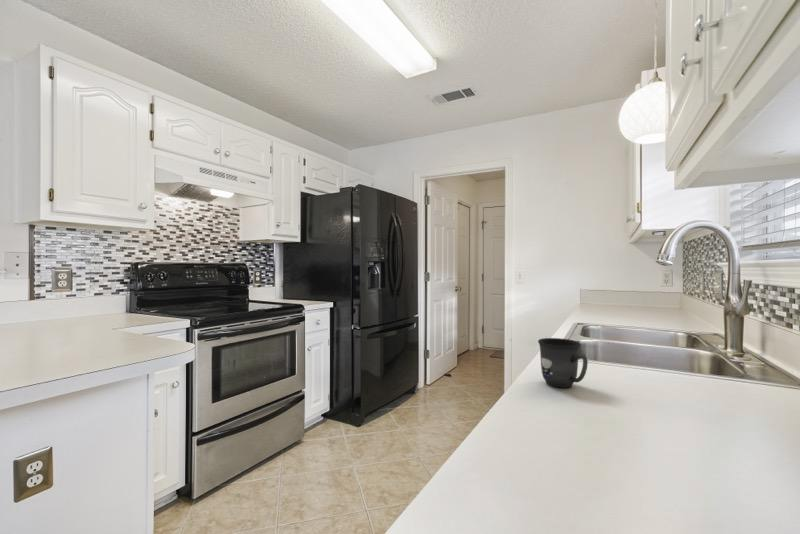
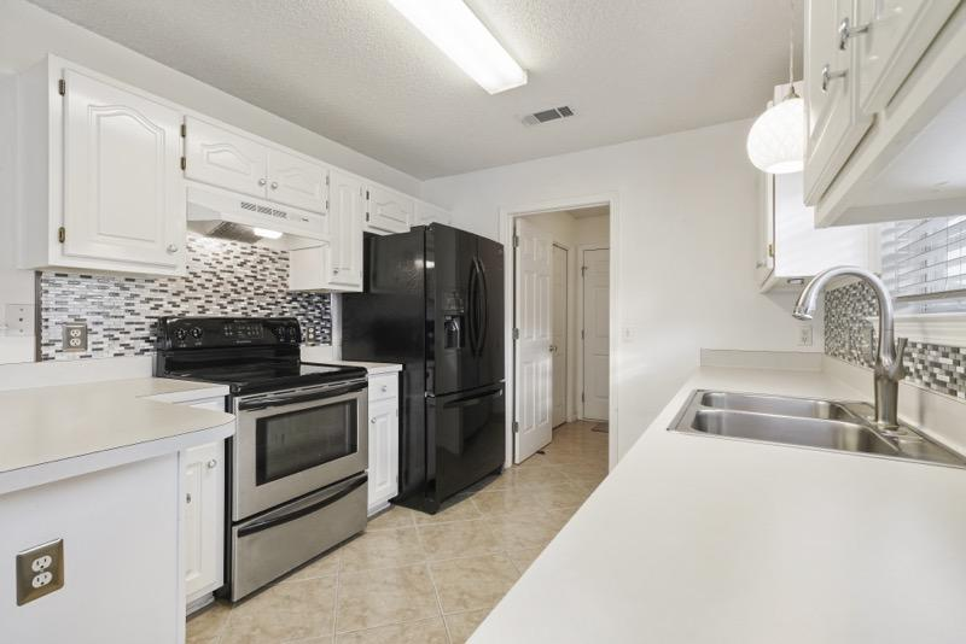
- mug [537,337,589,389]
